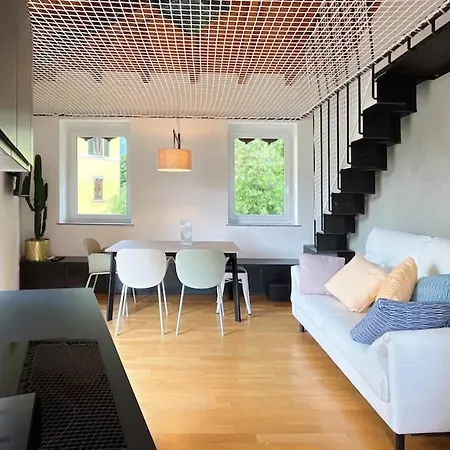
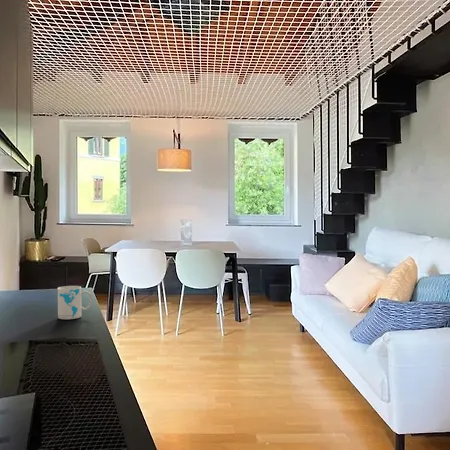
+ mug [57,285,93,320]
